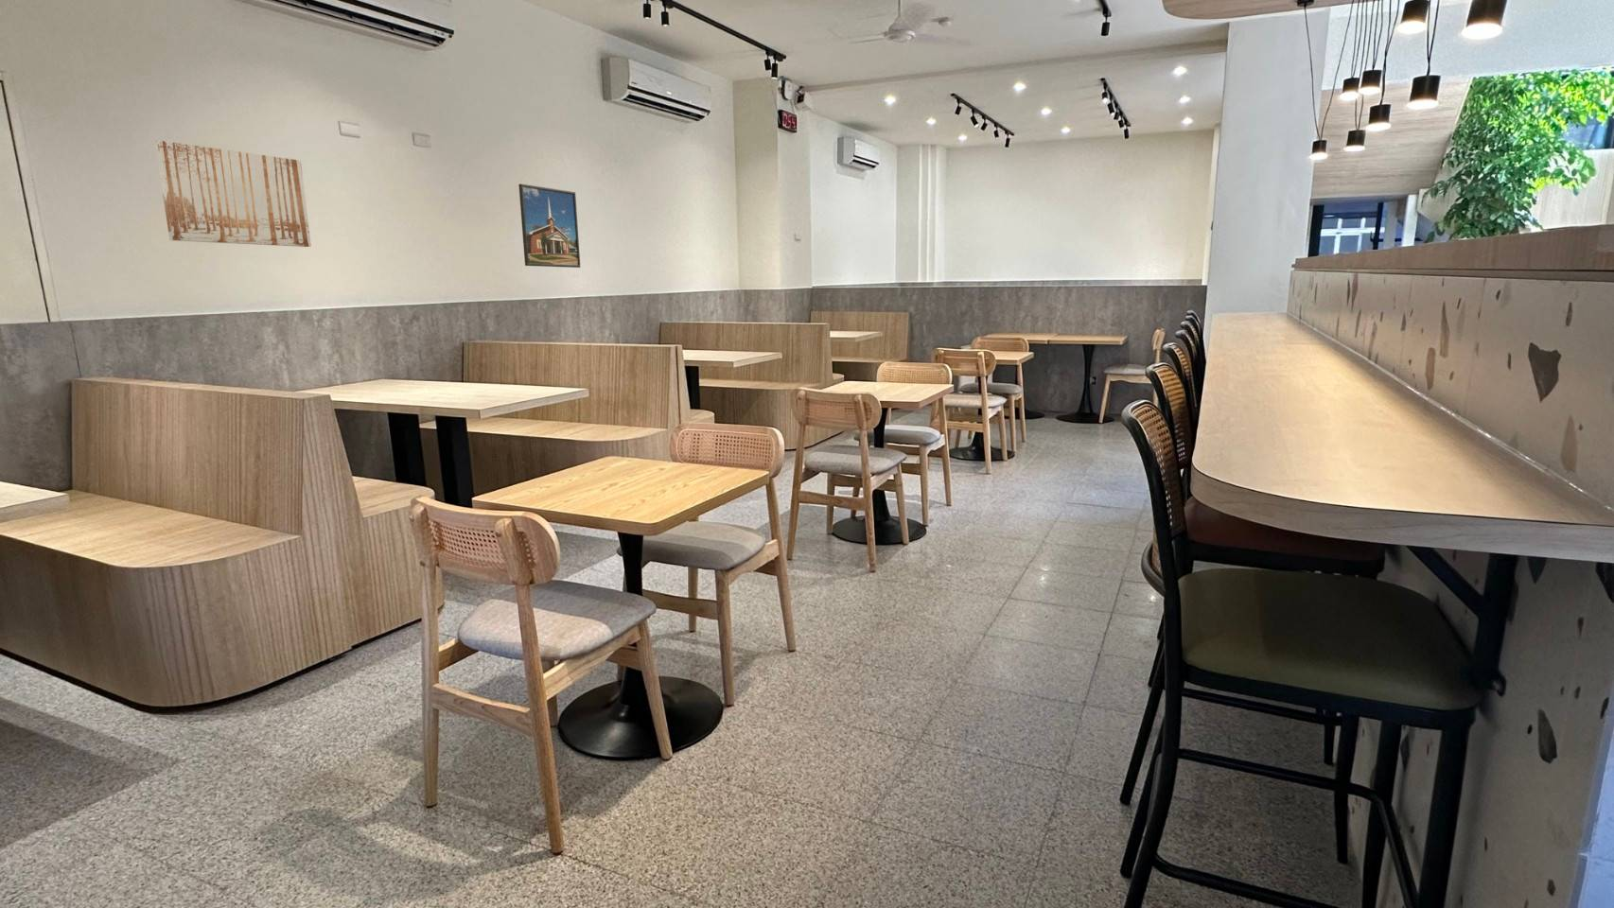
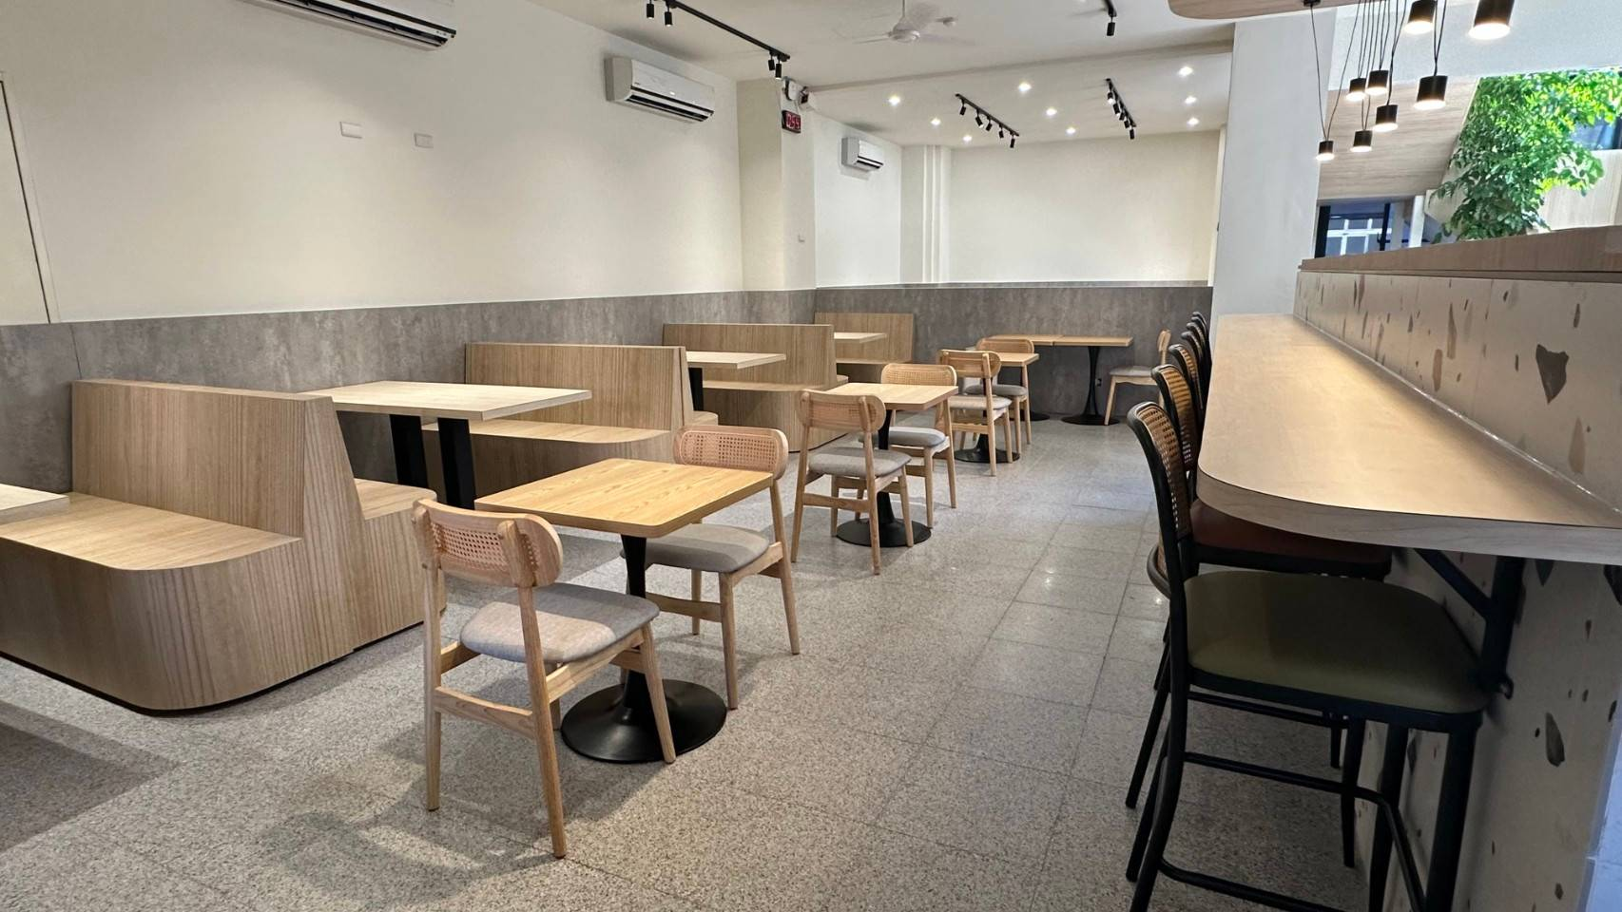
- wall art [153,140,313,248]
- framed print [518,184,581,268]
